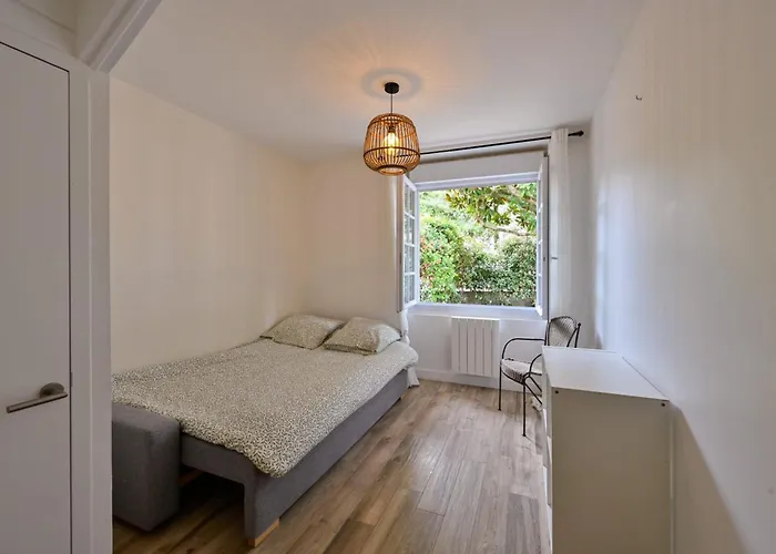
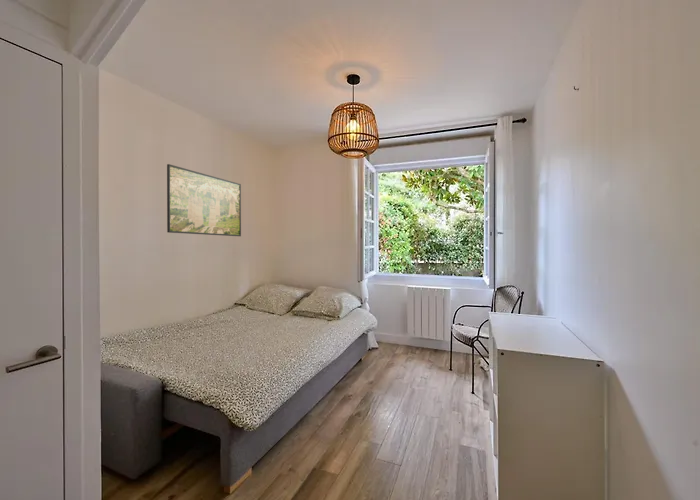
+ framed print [166,163,242,237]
